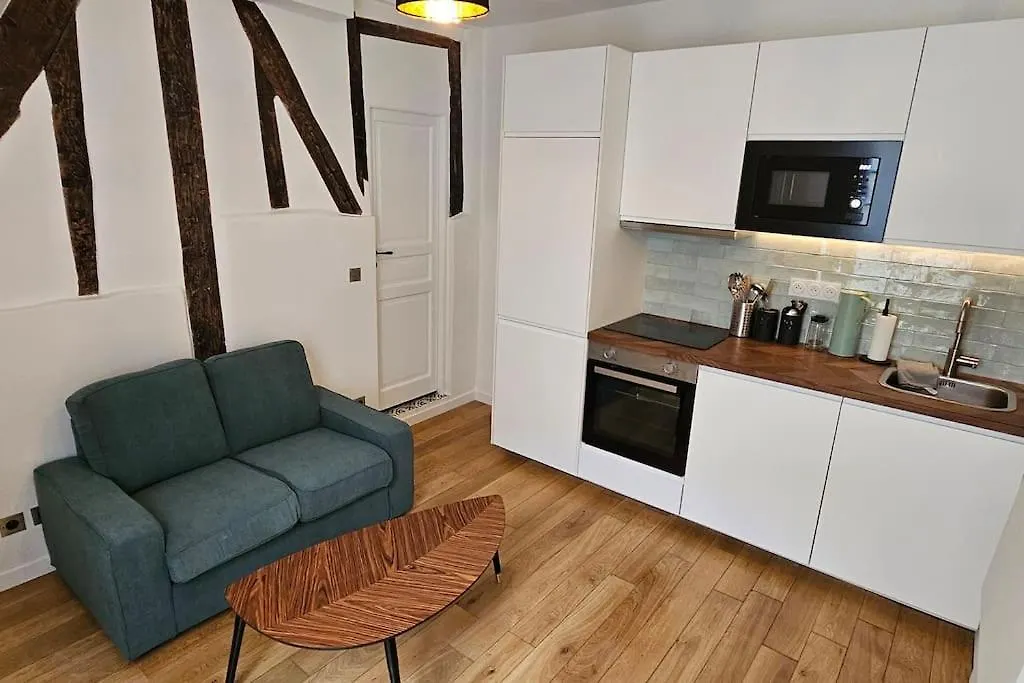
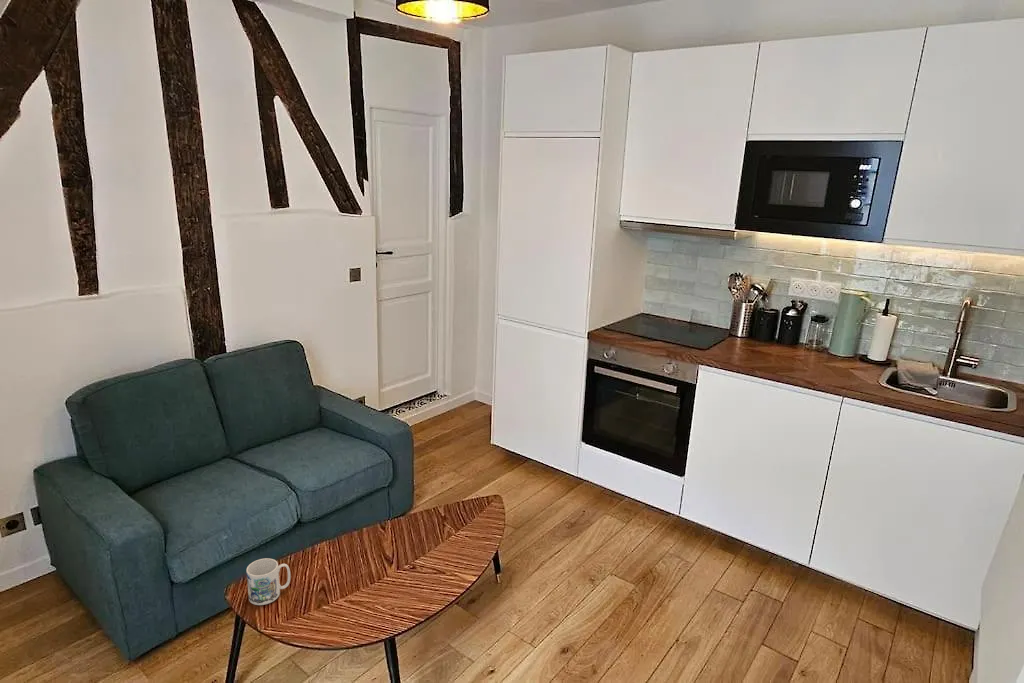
+ mug [245,557,291,606]
